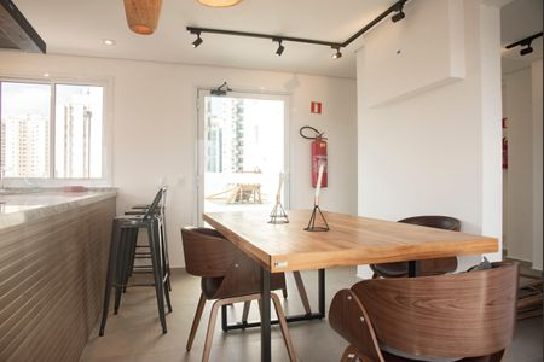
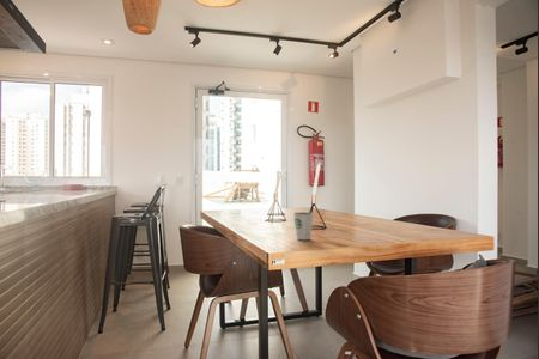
+ dixie cup [292,211,315,241]
